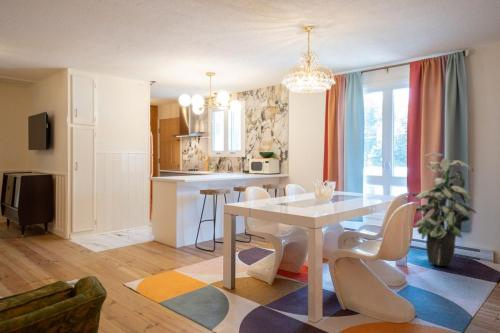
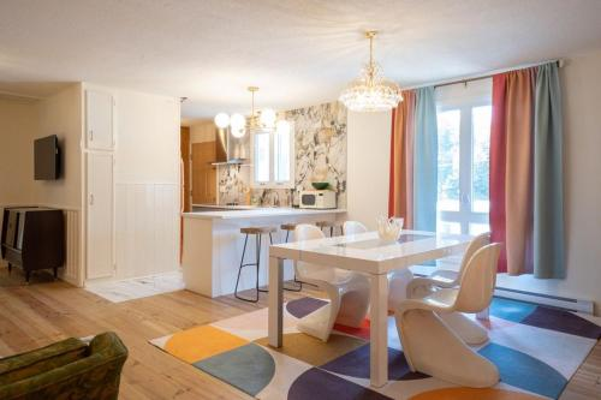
- indoor plant [409,152,477,267]
